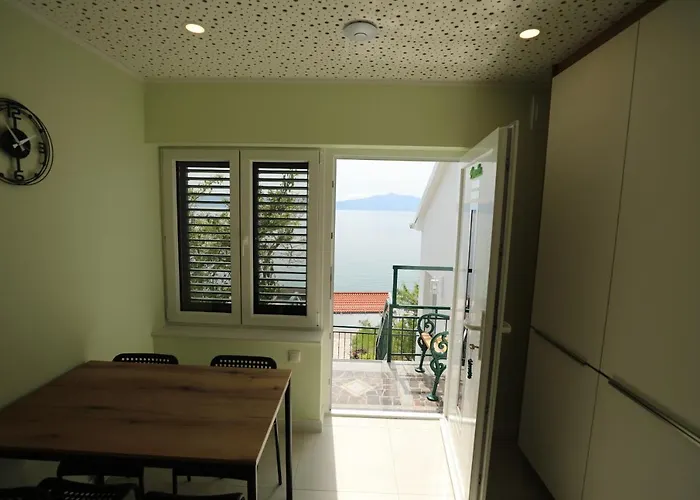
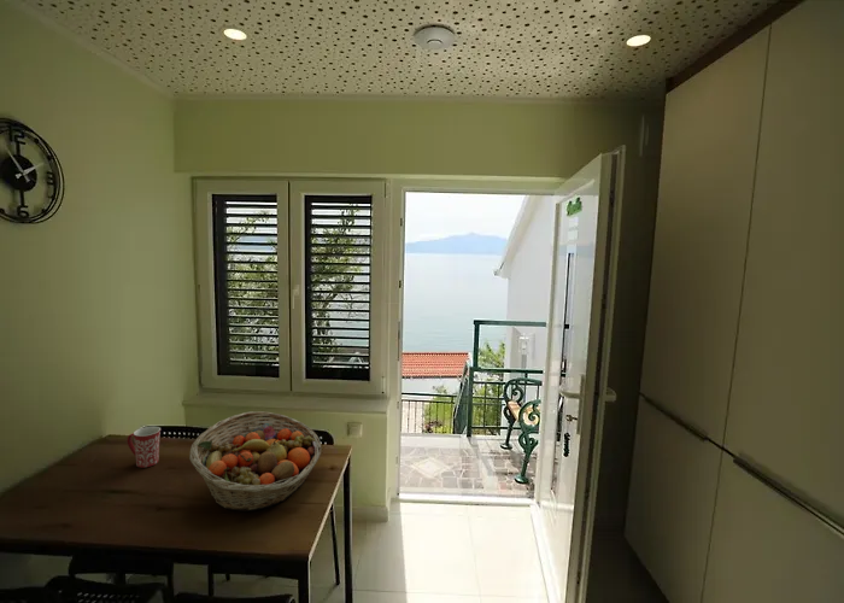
+ fruit basket [188,410,322,513]
+ mug [127,426,162,469]
